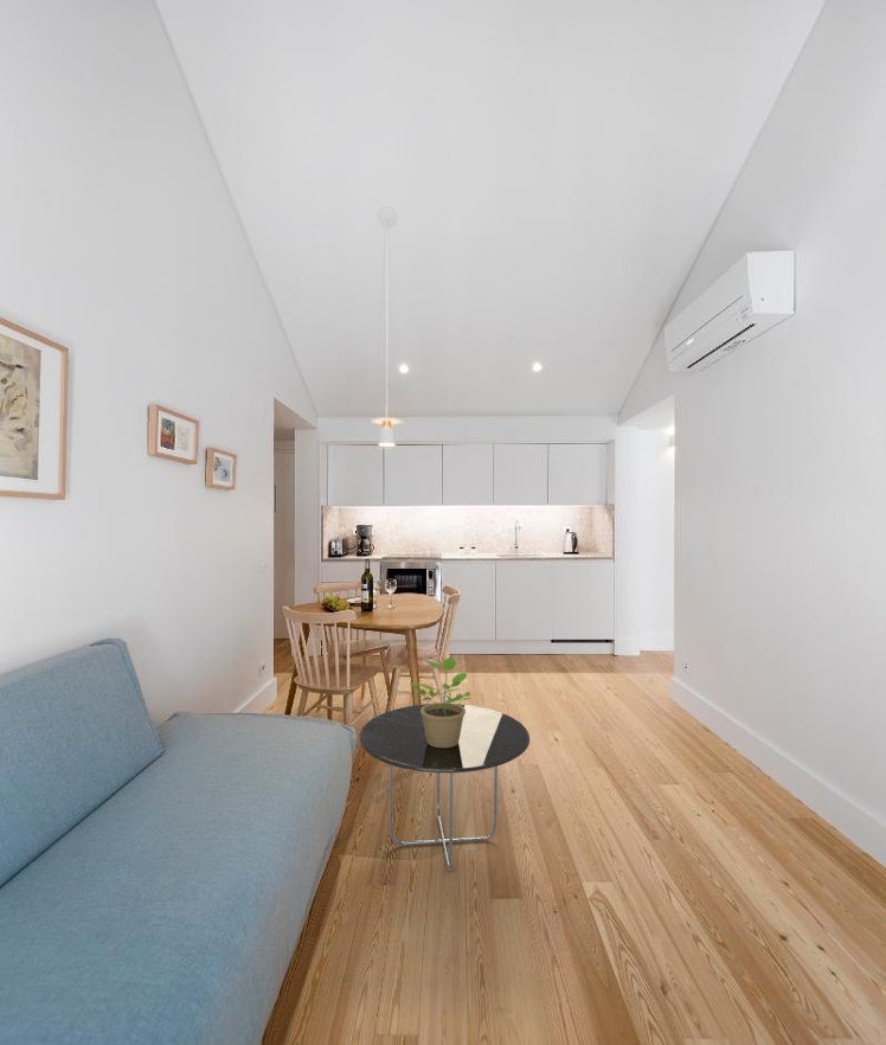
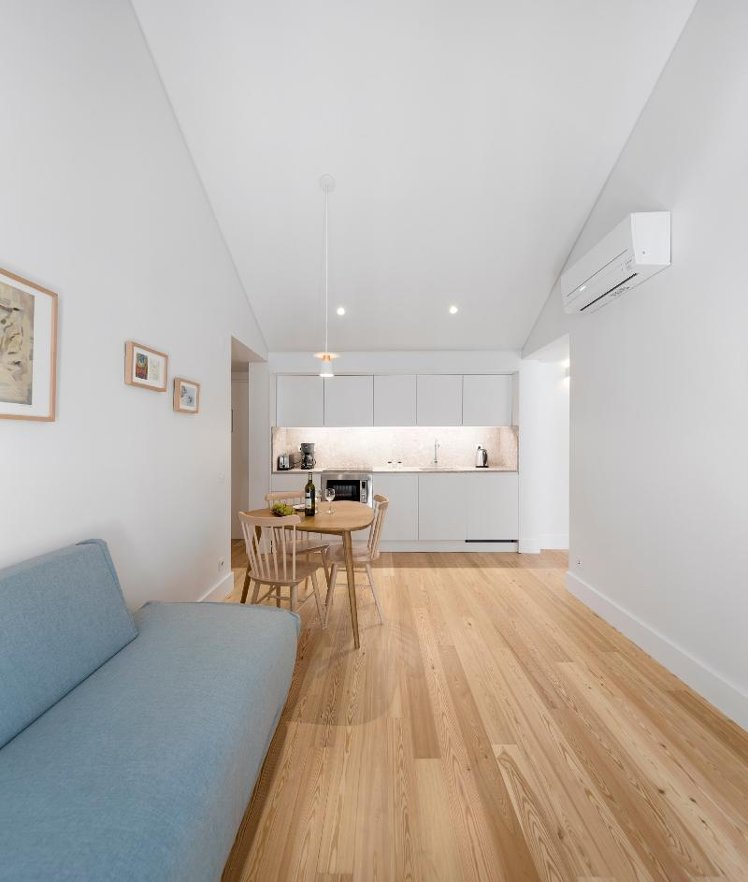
- side table [358,703,531,872]
- potted plant [409,656,473,748]
